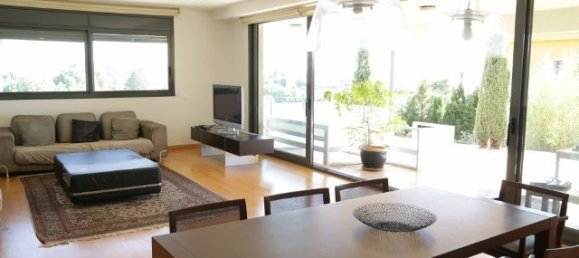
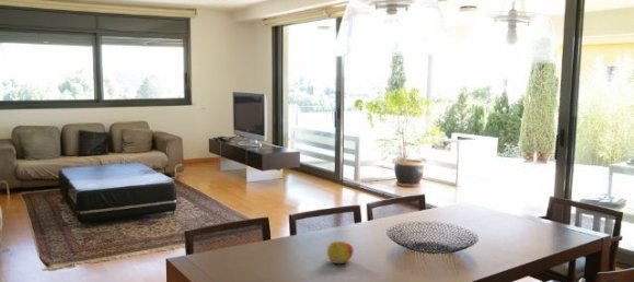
+ apple [326,239,355,265]
